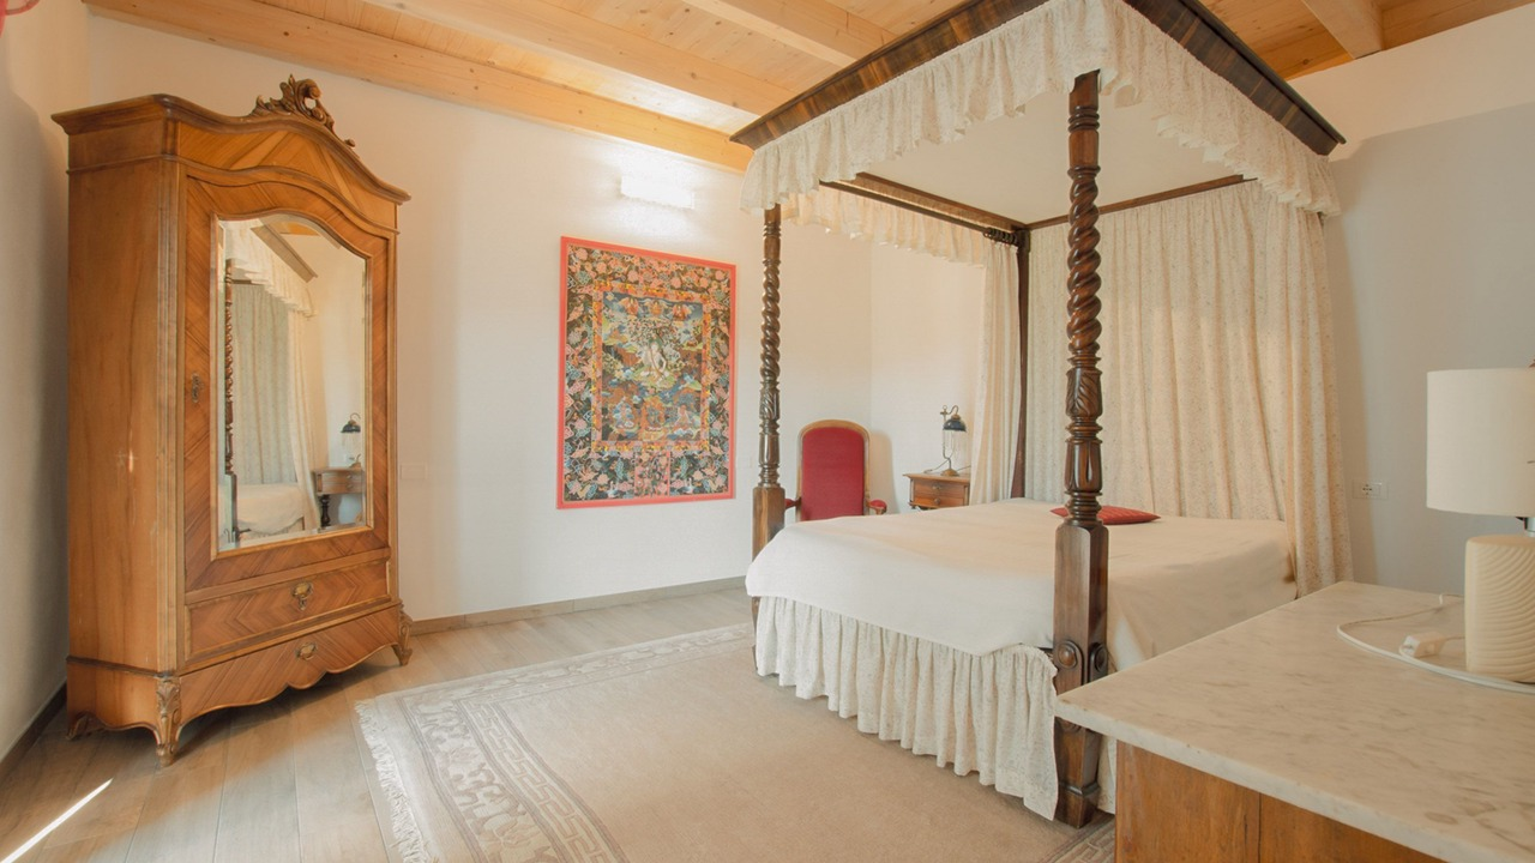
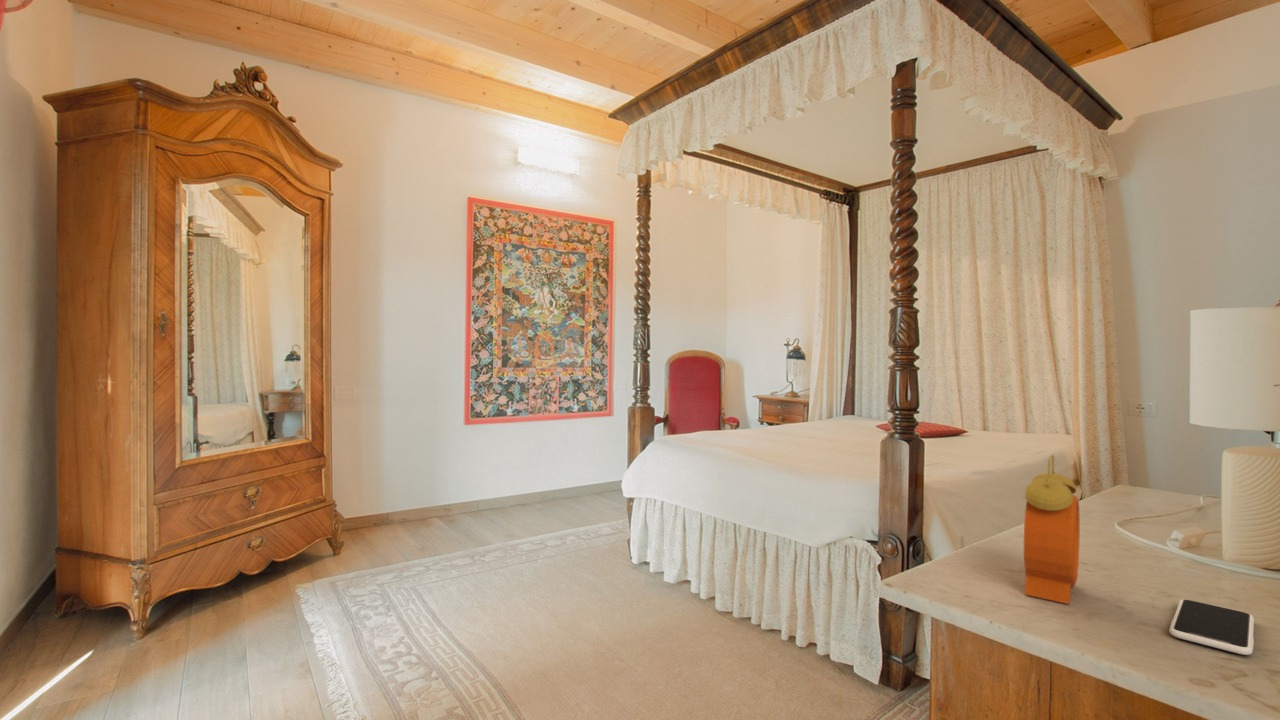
+ smartphone [1168,598,1255,656]
+ alarm clock [1023,453,1081,605]
